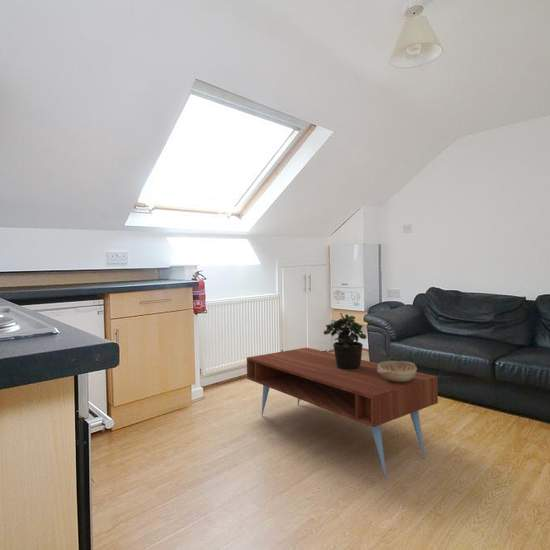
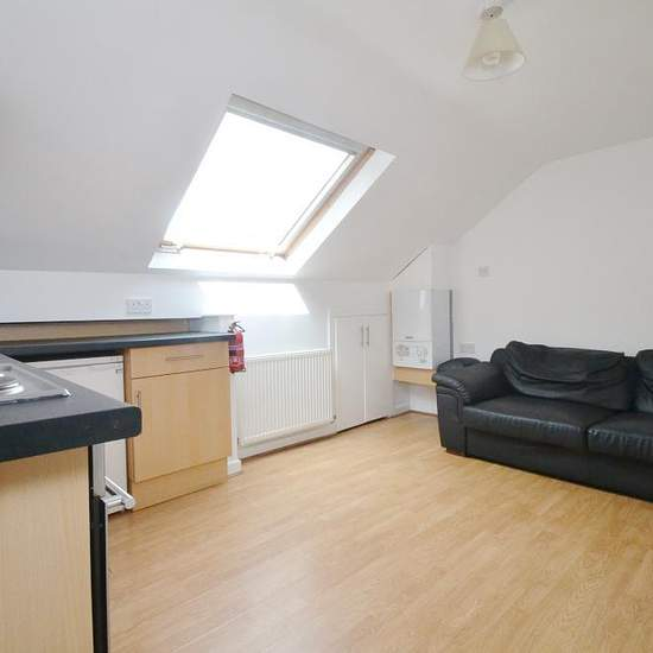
- potted plant [323,312,367,370]
- decorative bowl [378,360,418,382]
- coffee table [246,347,439,480]
